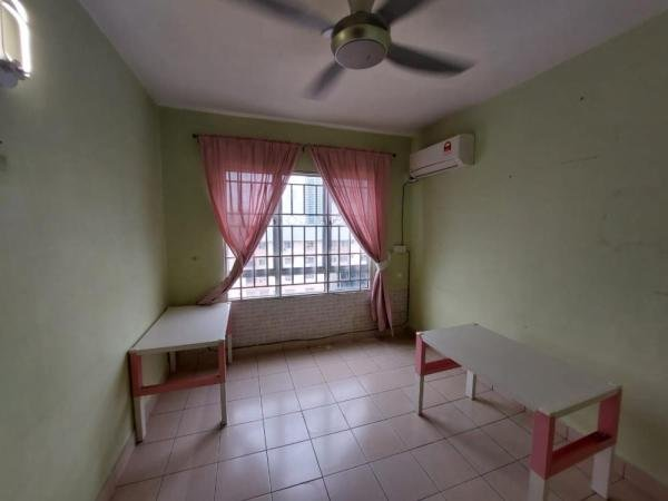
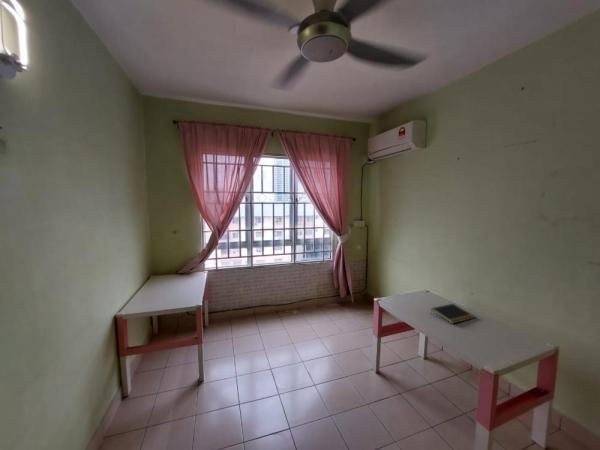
+ notepad [430,303,476,325]
